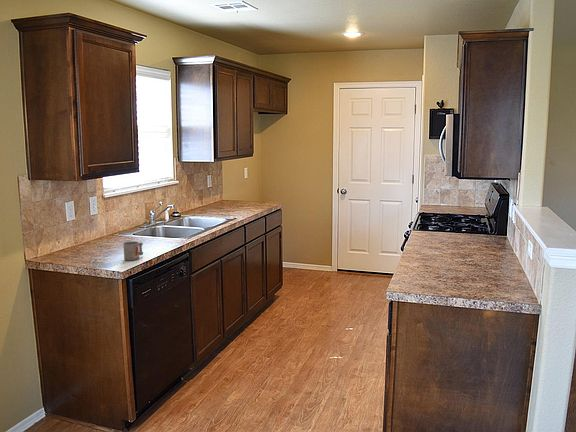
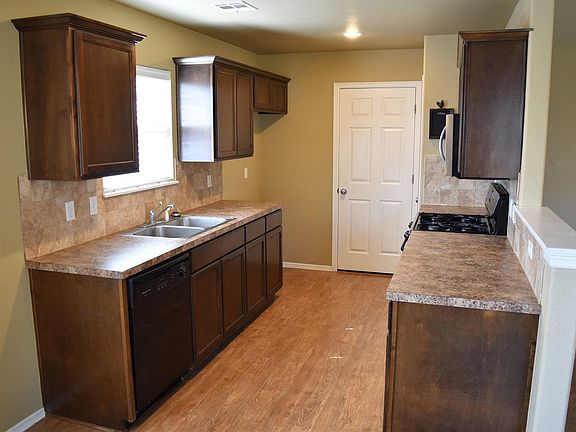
- mug [123,241,144,261]
